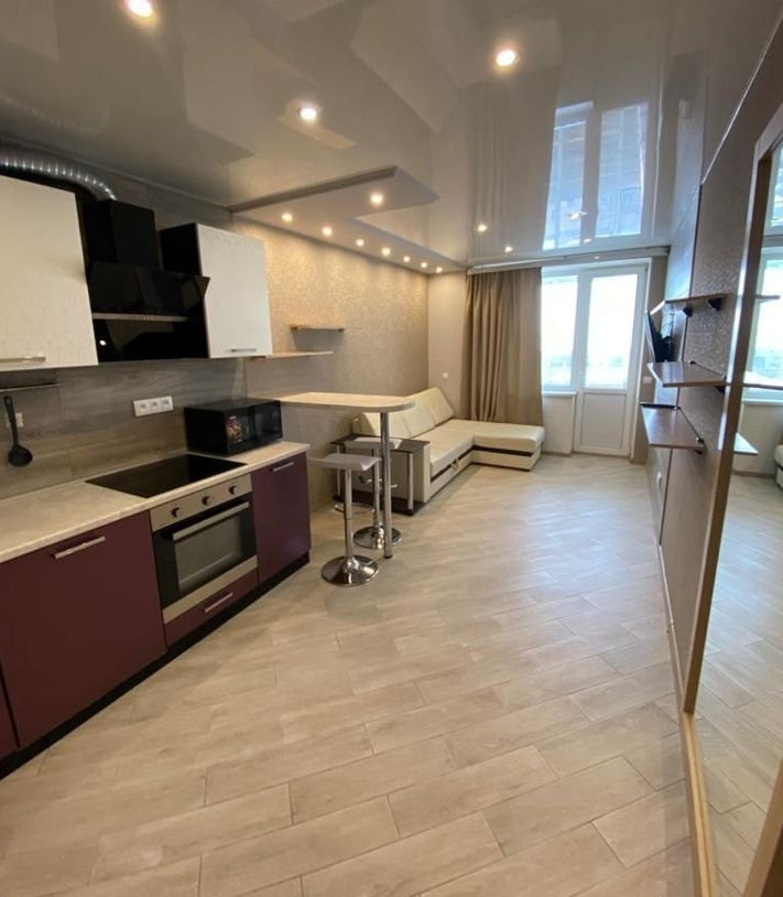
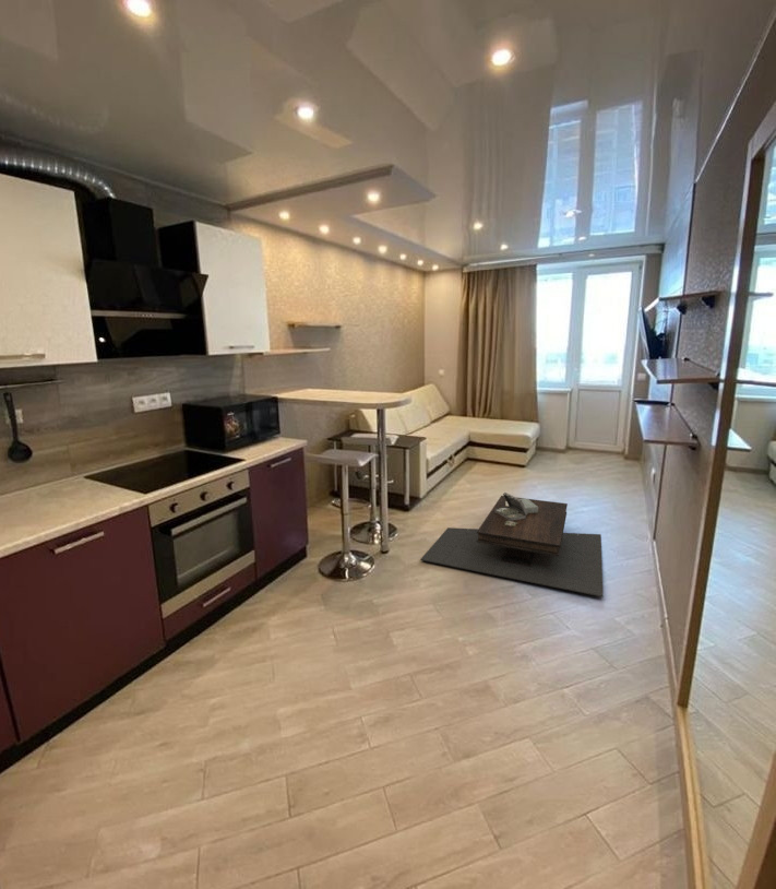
+ coffee table [419,491,605,598]
